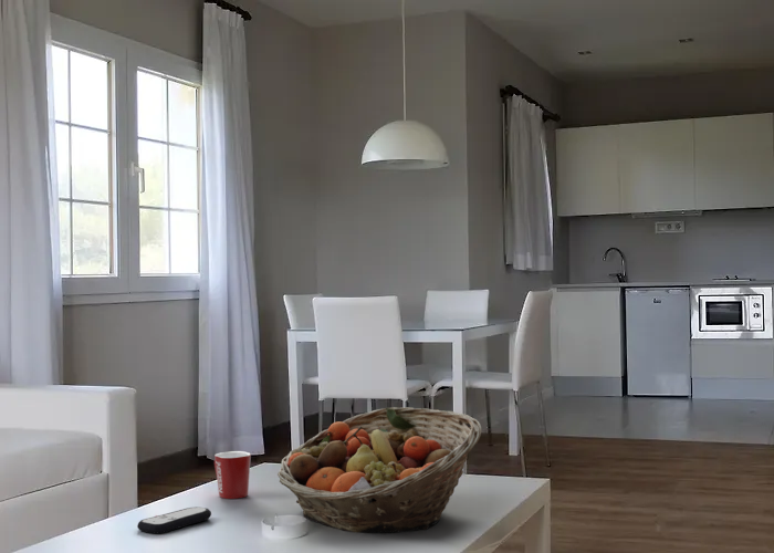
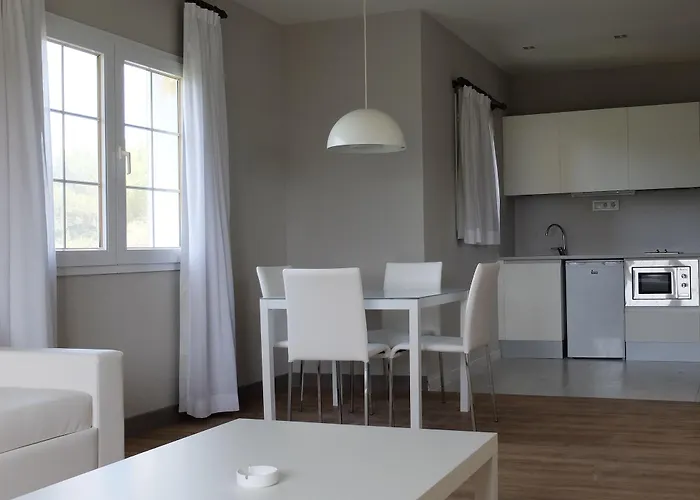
- remote control [136,505,212,535]
- mug [213,450,252,500]
- fruit basket [276,406,483,534]
